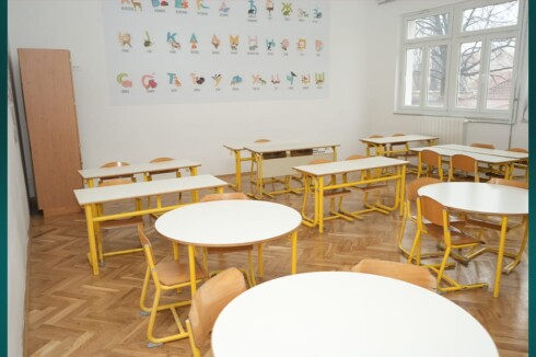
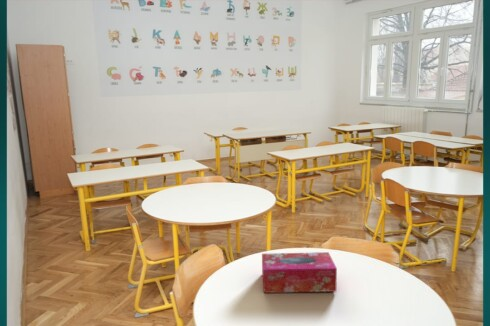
+ tissue box [261,251,338,294]
